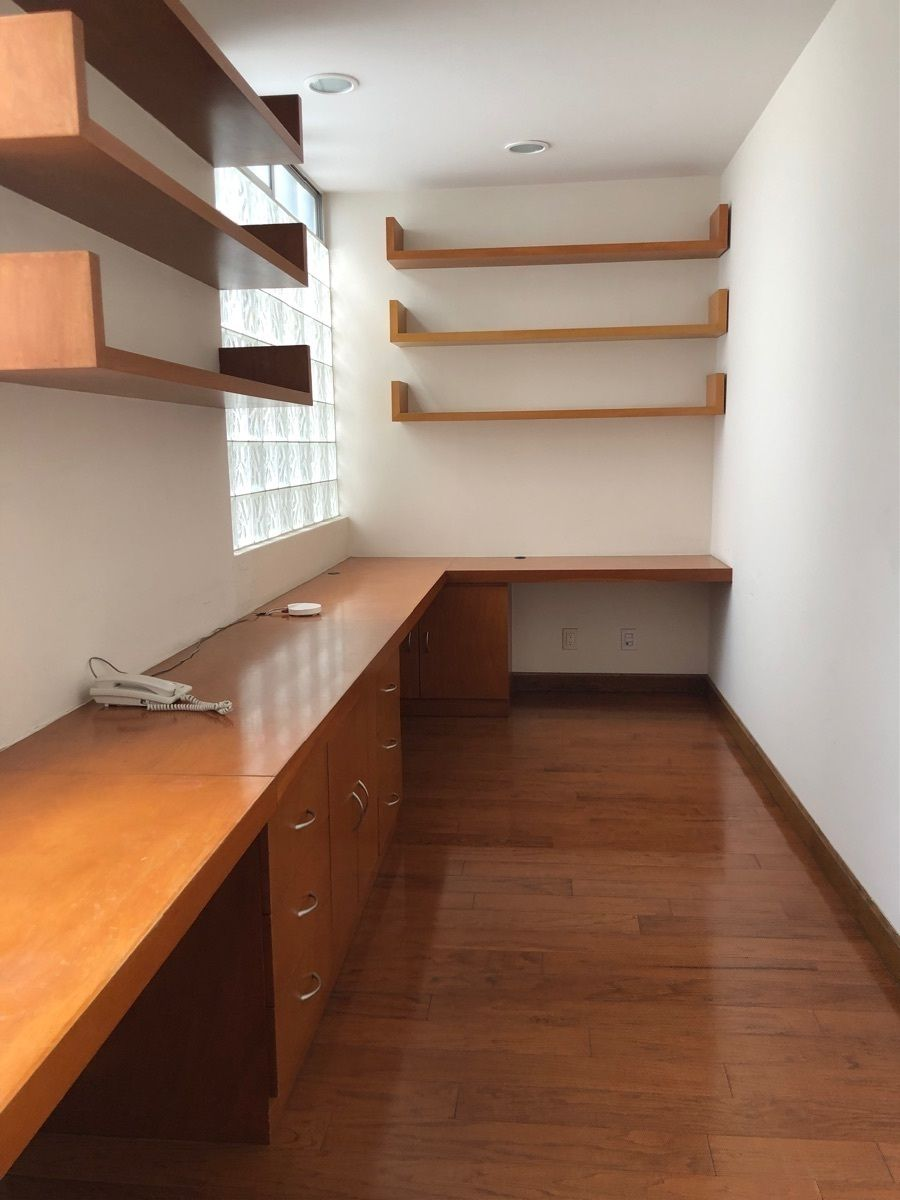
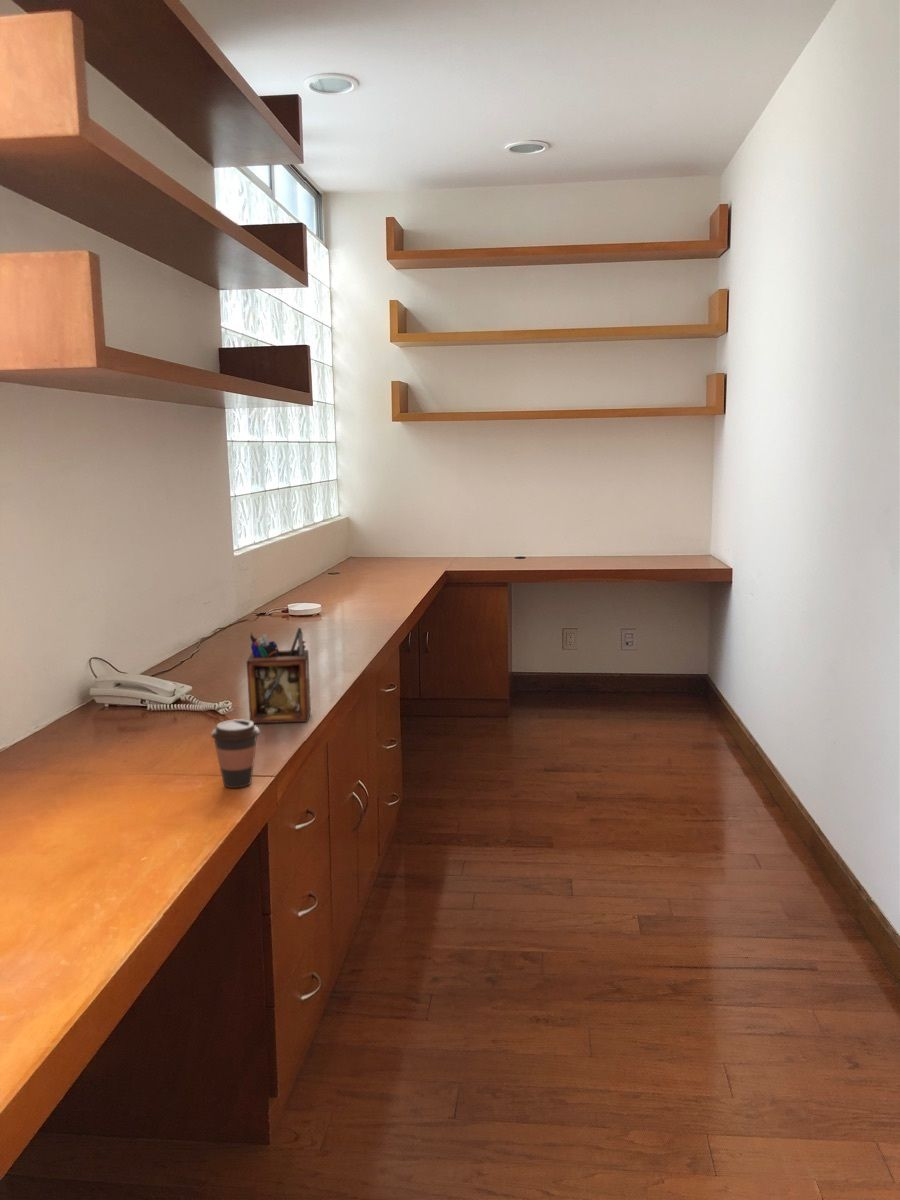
+ desk organizer [246,627,312,724]
+ coffee cup [210,718,261,789]
